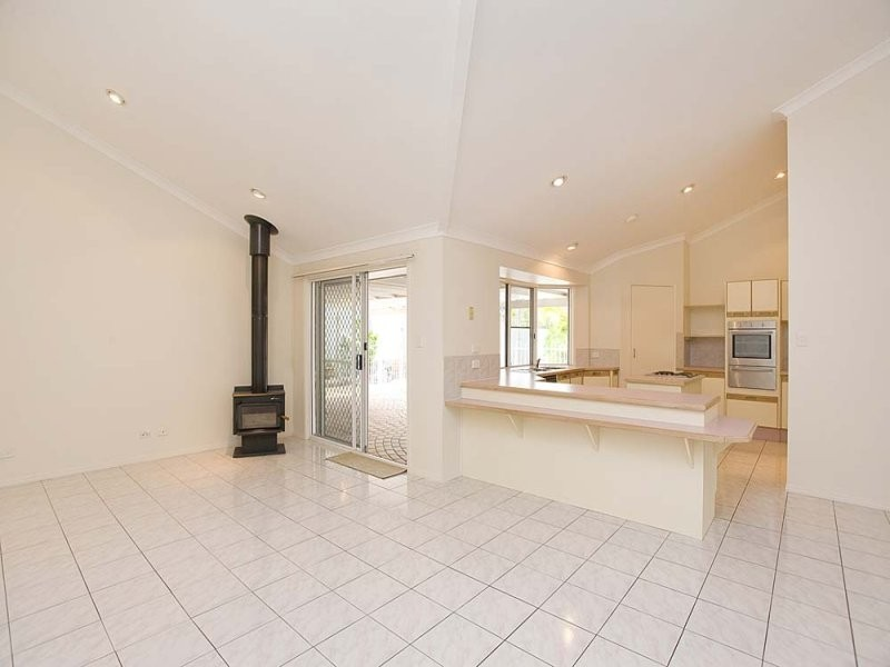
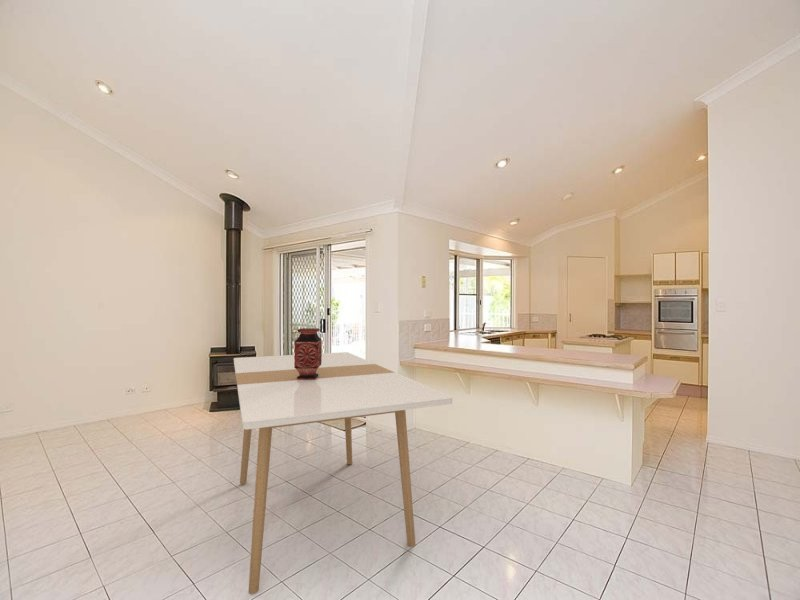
+ vase [293,327,323,380]
+ dining table [233,351,454,595]
